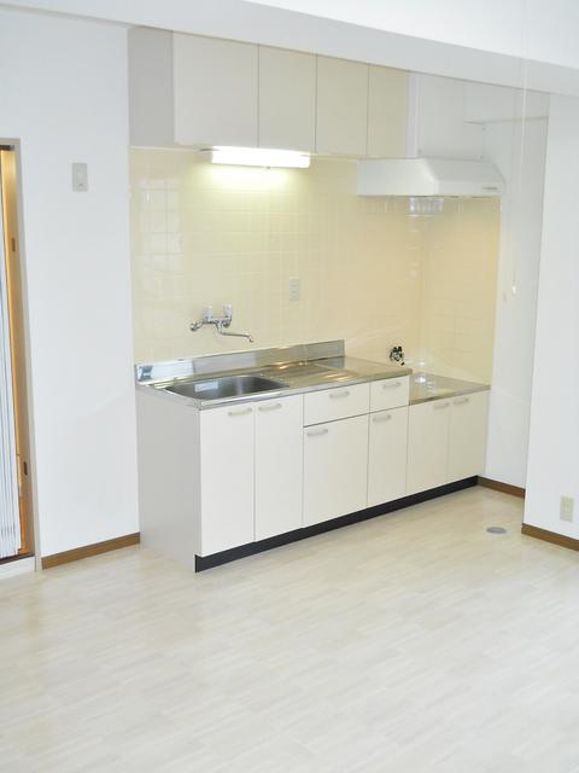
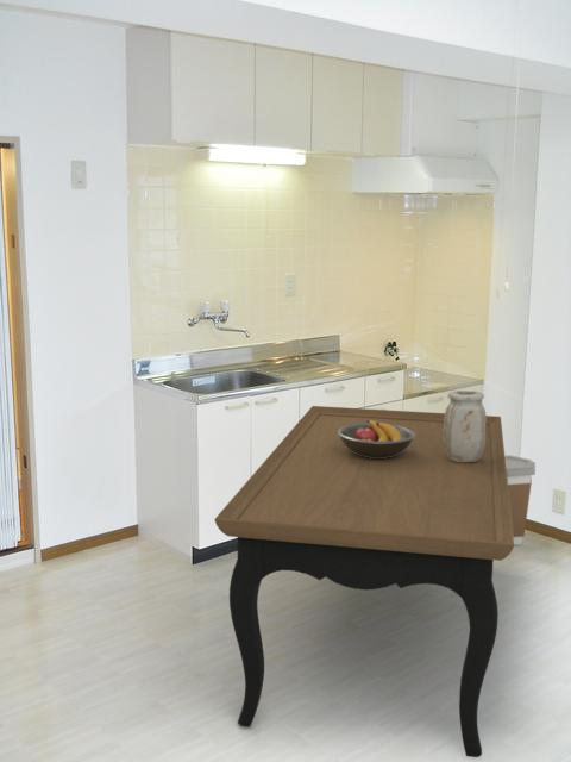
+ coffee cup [504,454,537,546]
+ dining table [213,405,515,758]
+ fruit bowl [338,419,415,458]
+ vase [443,389,487,462]
